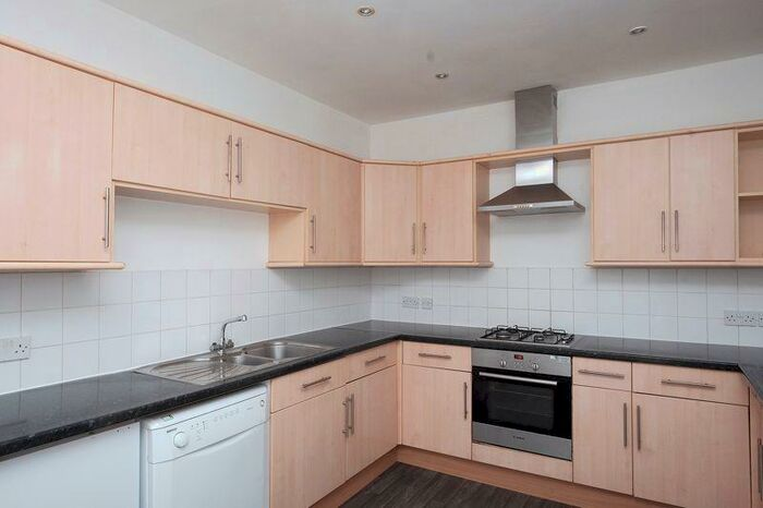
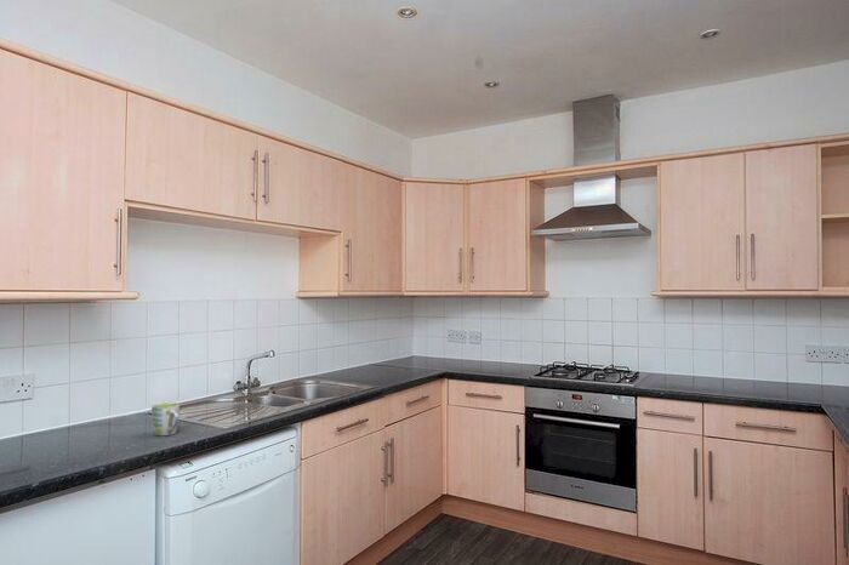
+ mug [150,401,181,436]
